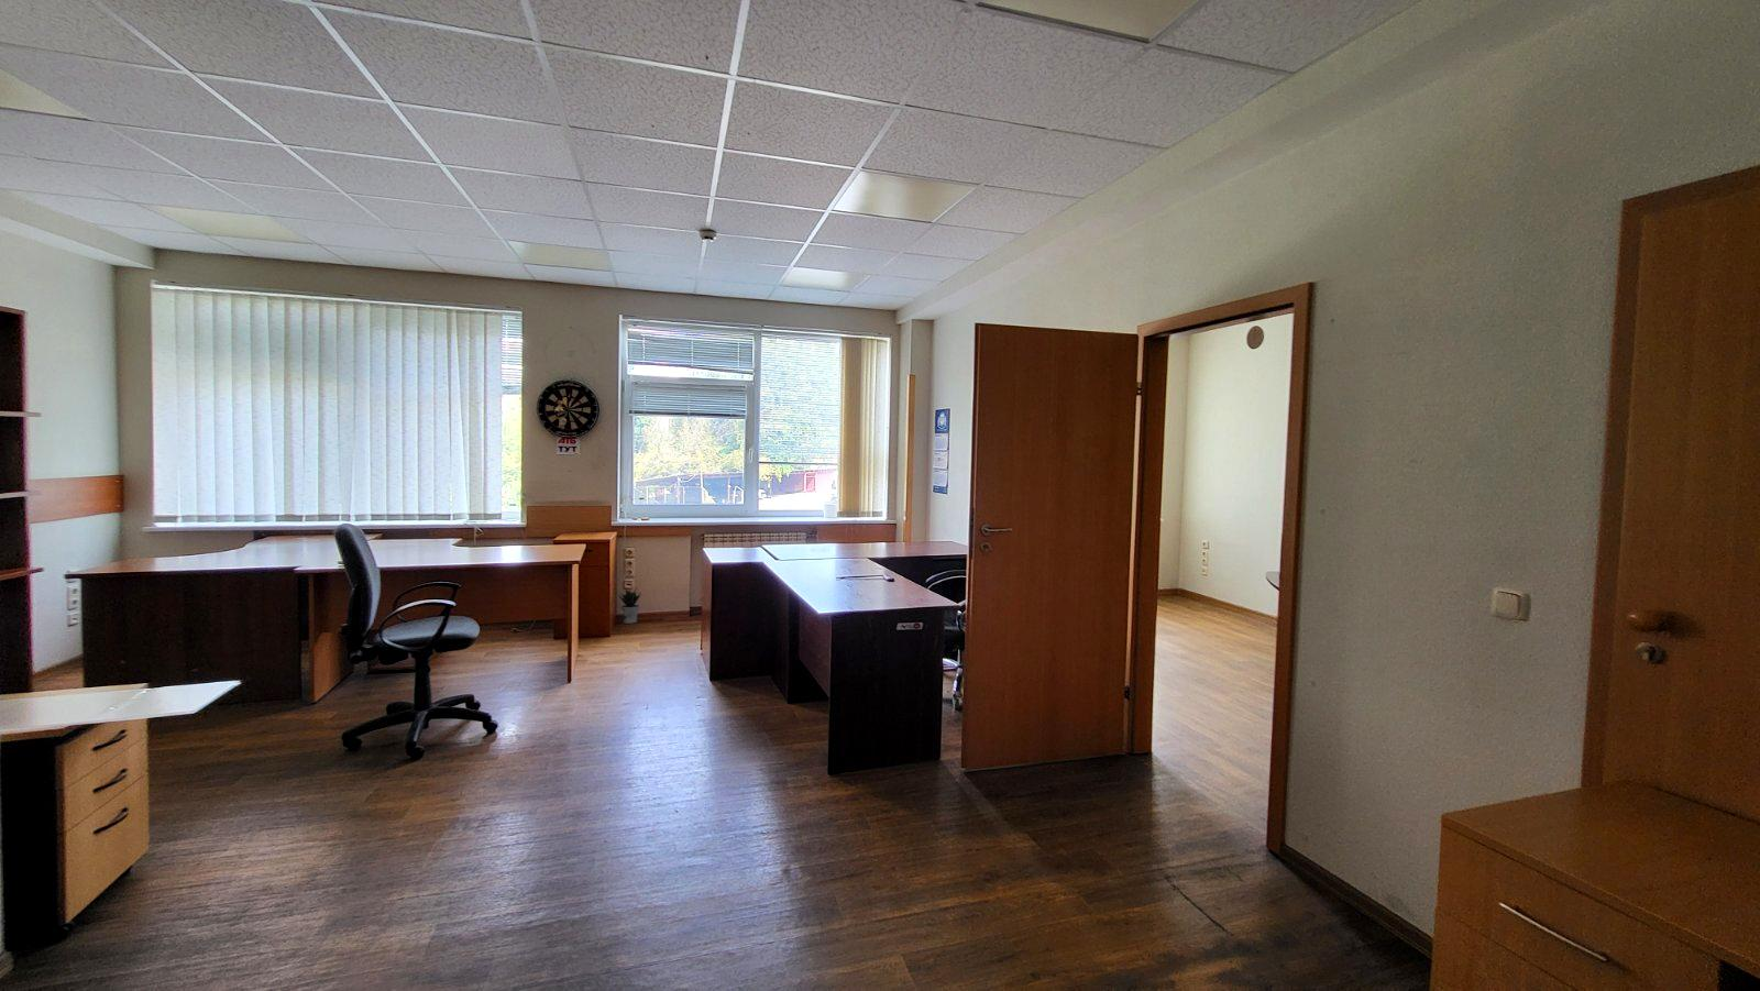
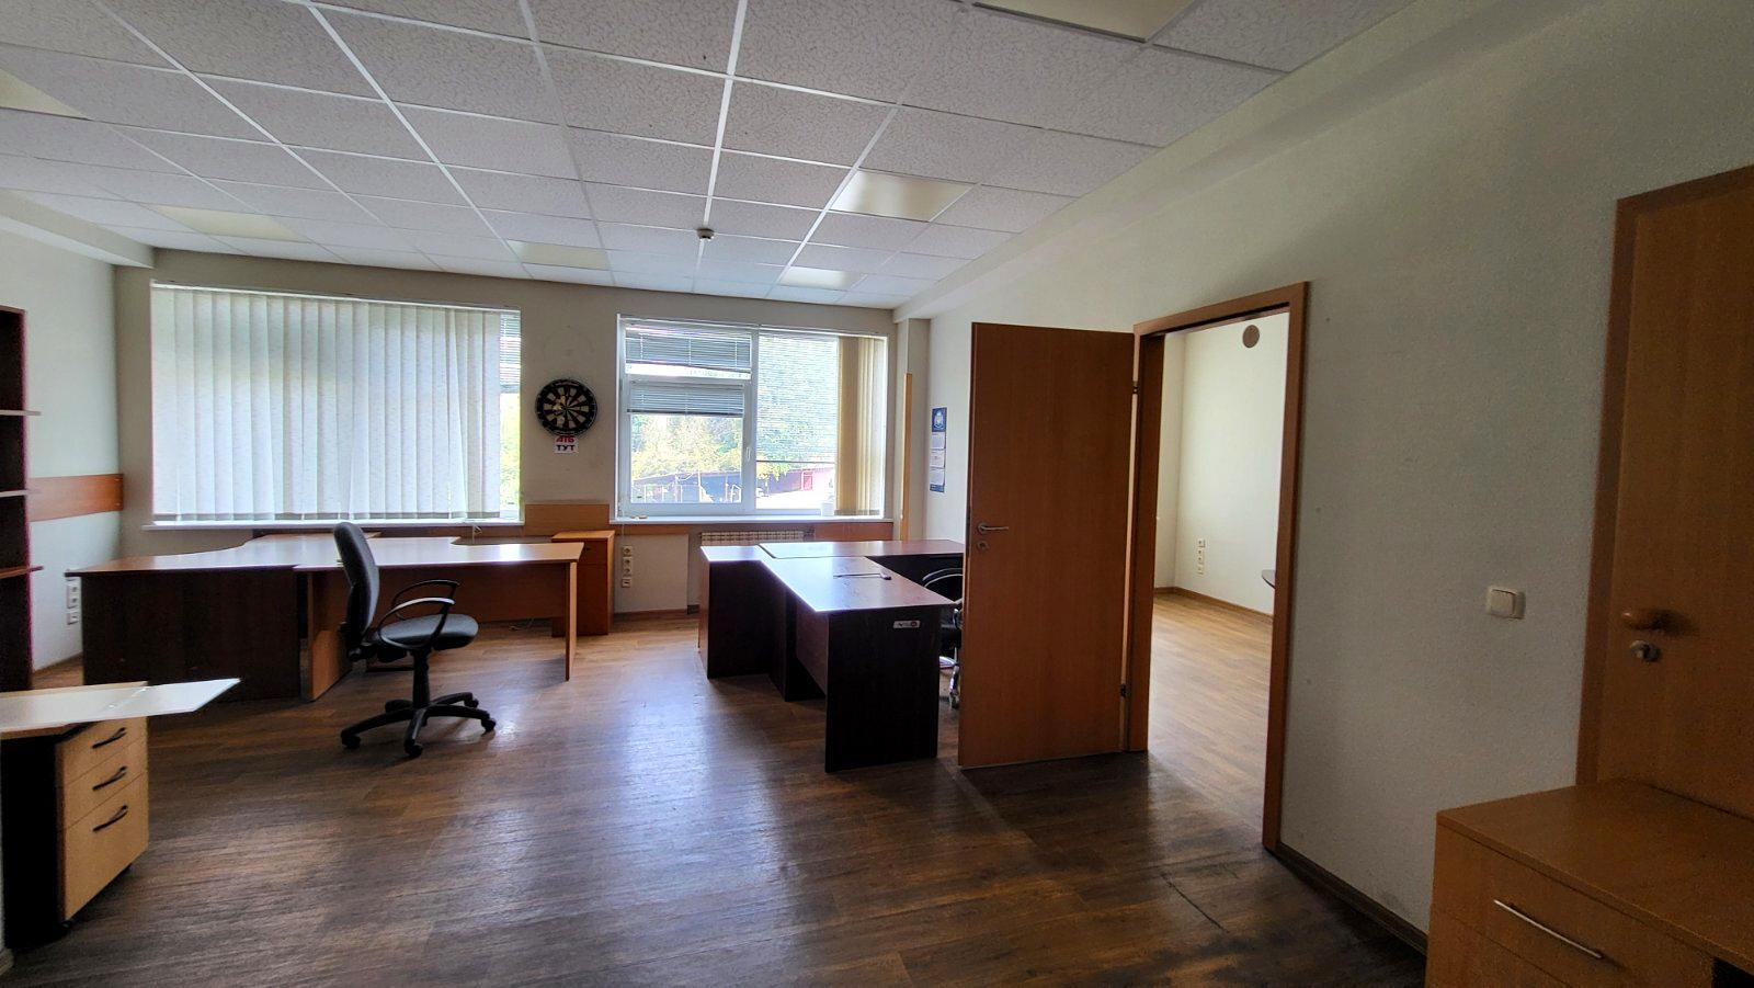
- potted plant [618,586,642,625]
